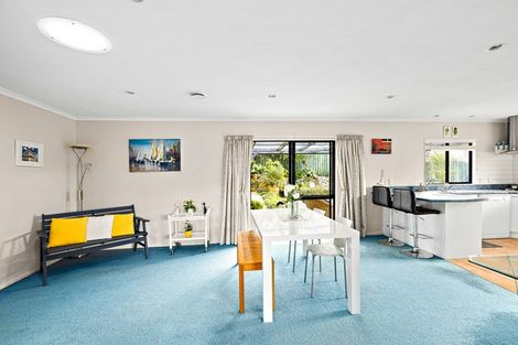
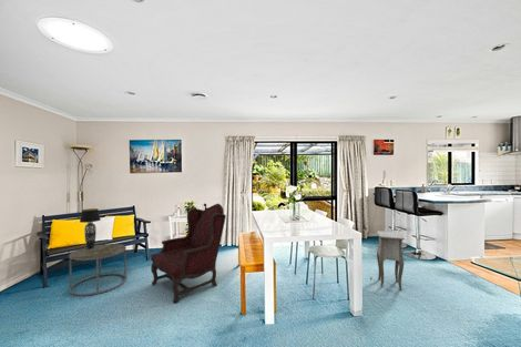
+ side table [369,229,406,290]
+ table lamp [79,207,102,249]
+ side table [68,243,127,297]
+ armchair [150,203,227,304]
